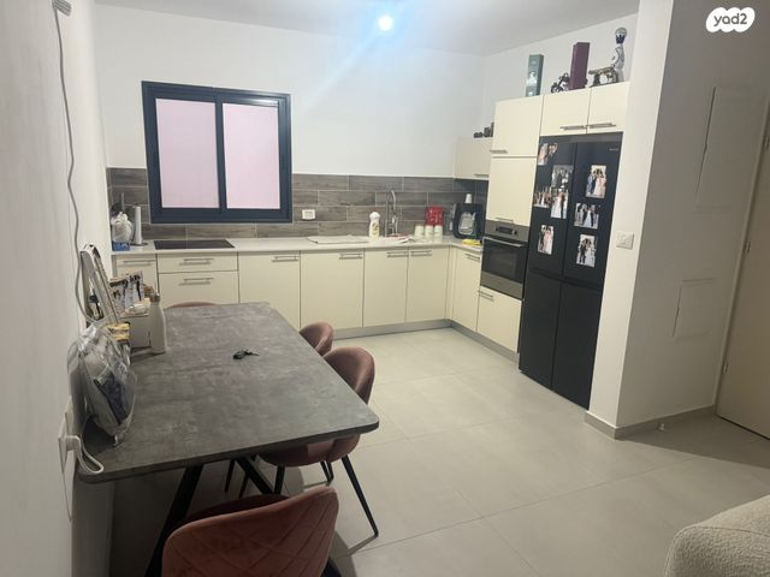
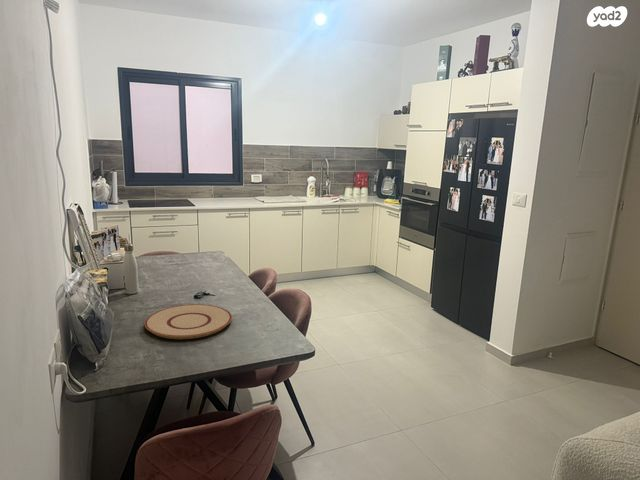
+ plate [143,303,233,340]
